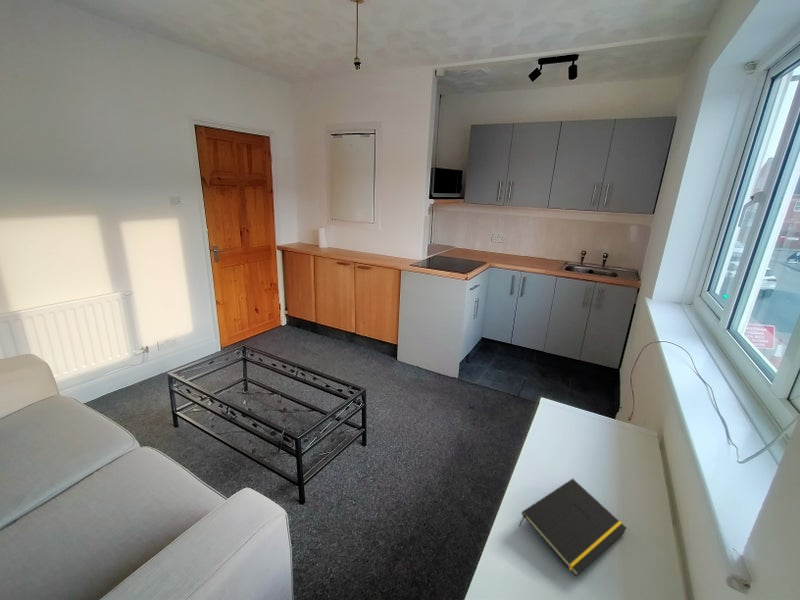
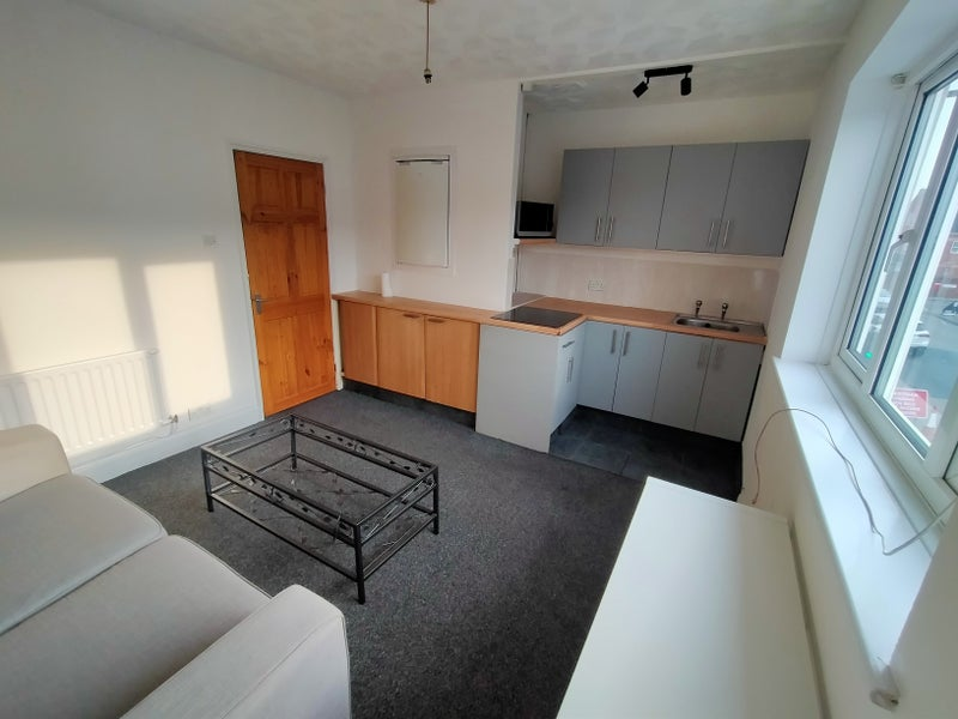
- notepad [518,478,628,577]
